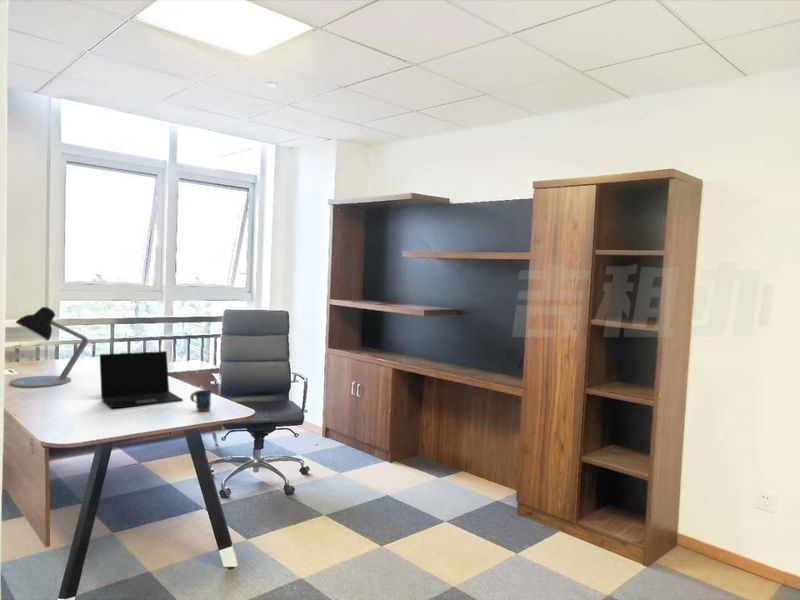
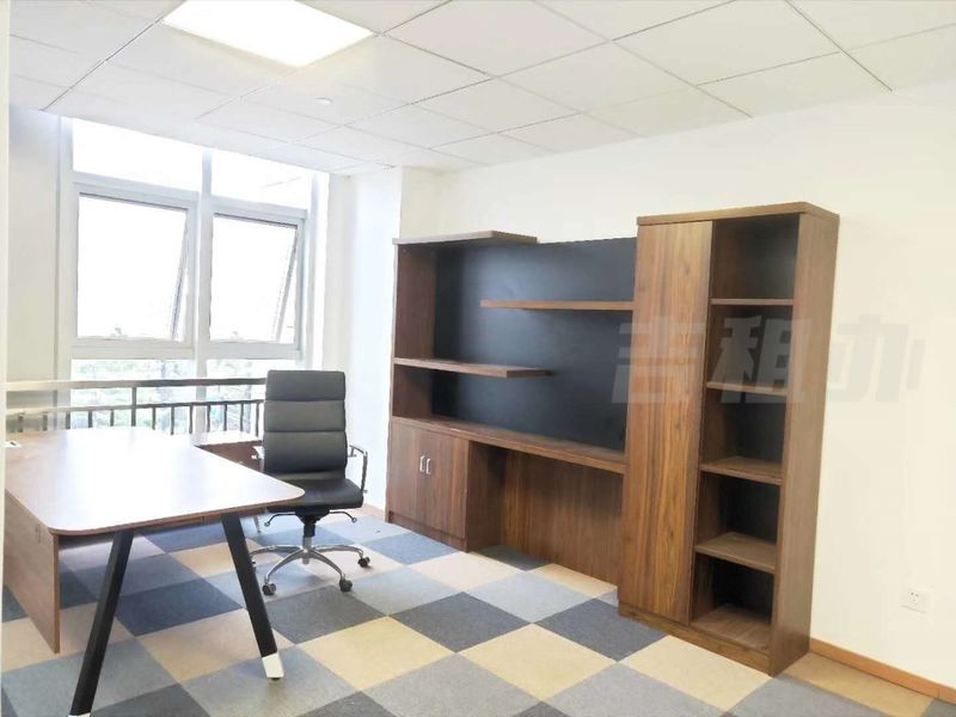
- mug [189,389,213,412]
- laptop [99,350,184,409]
- desk lamp [9,306,89,389]
